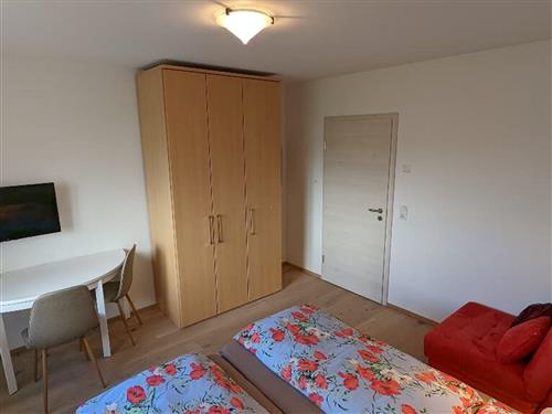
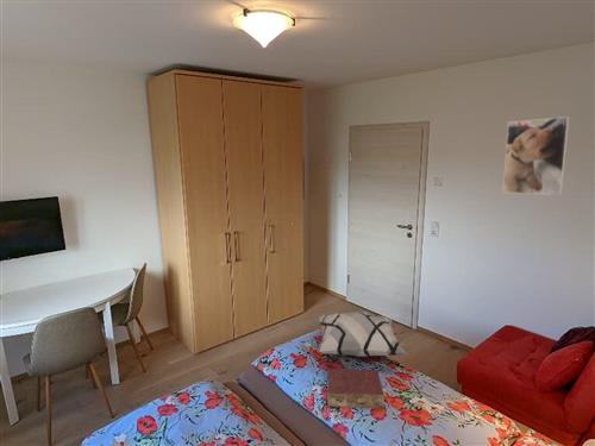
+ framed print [501,115,571,196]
+ decorative pillow [317,310,408,358]
+ book [326,368,386,410]
